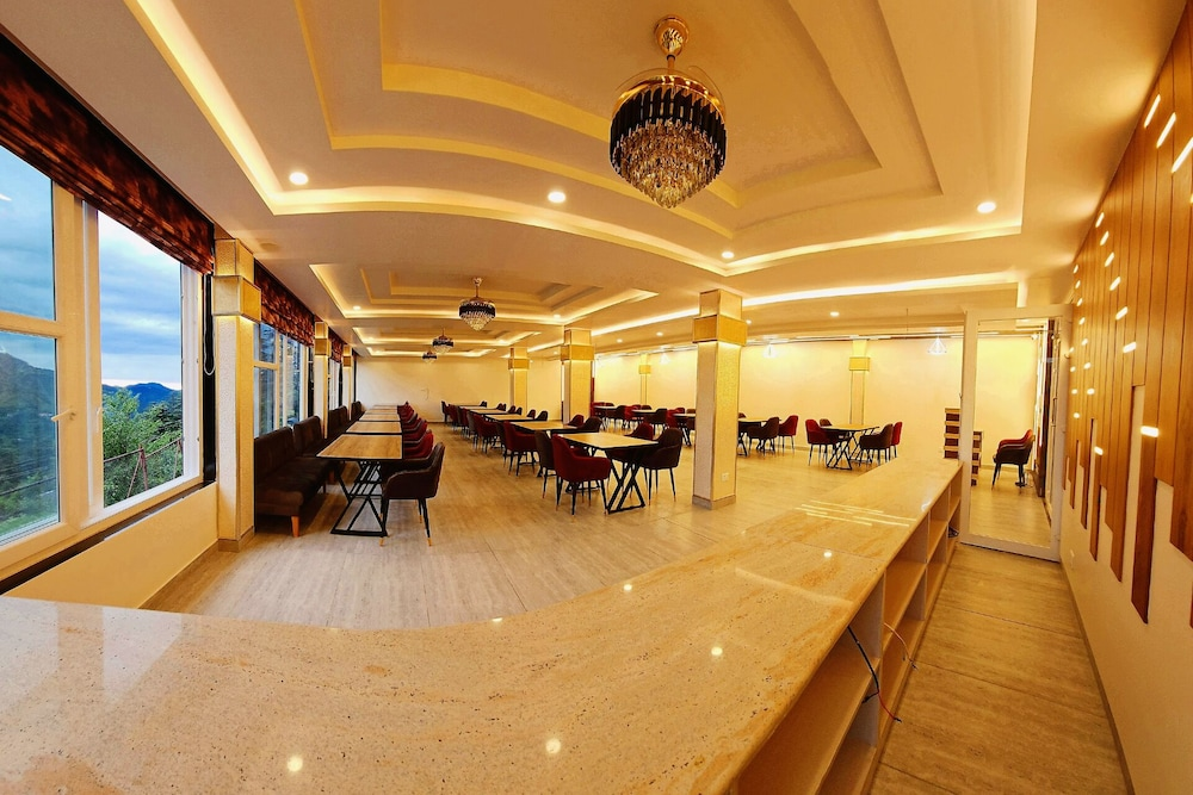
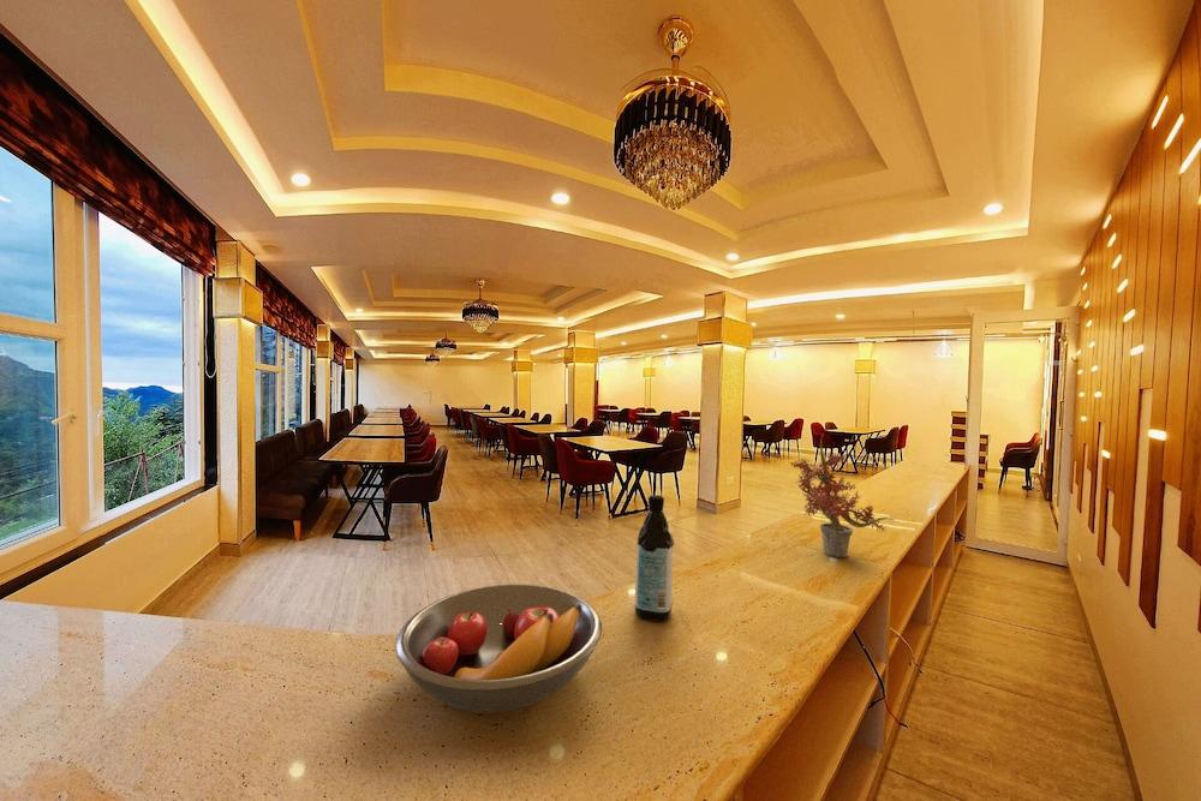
+ fruit bowl [394,582,603,713]
+ potted plant [789,434,895,558]
+ water bottle [634,494,676,622]
